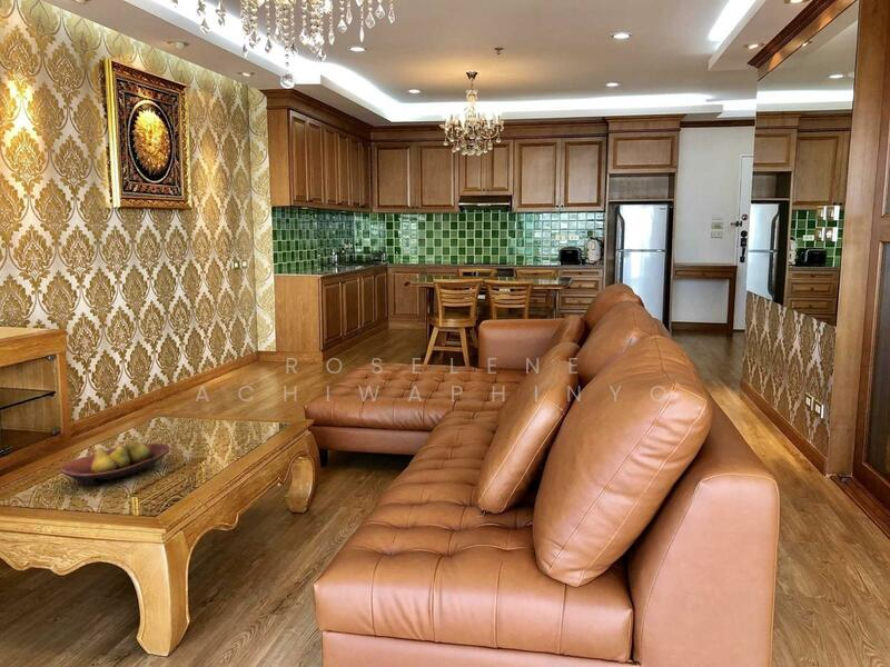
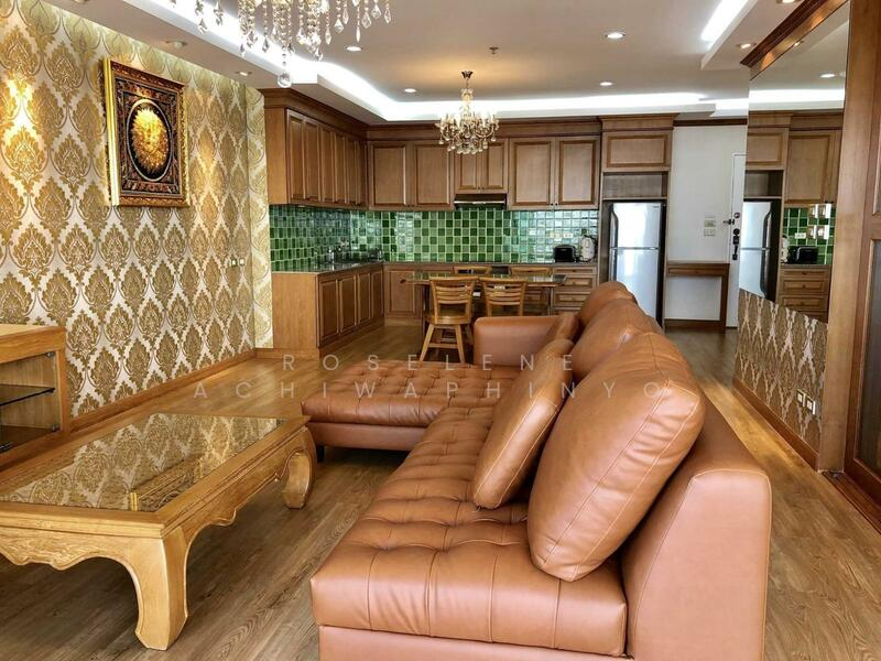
- fruit bowl [59,439,171,487]
